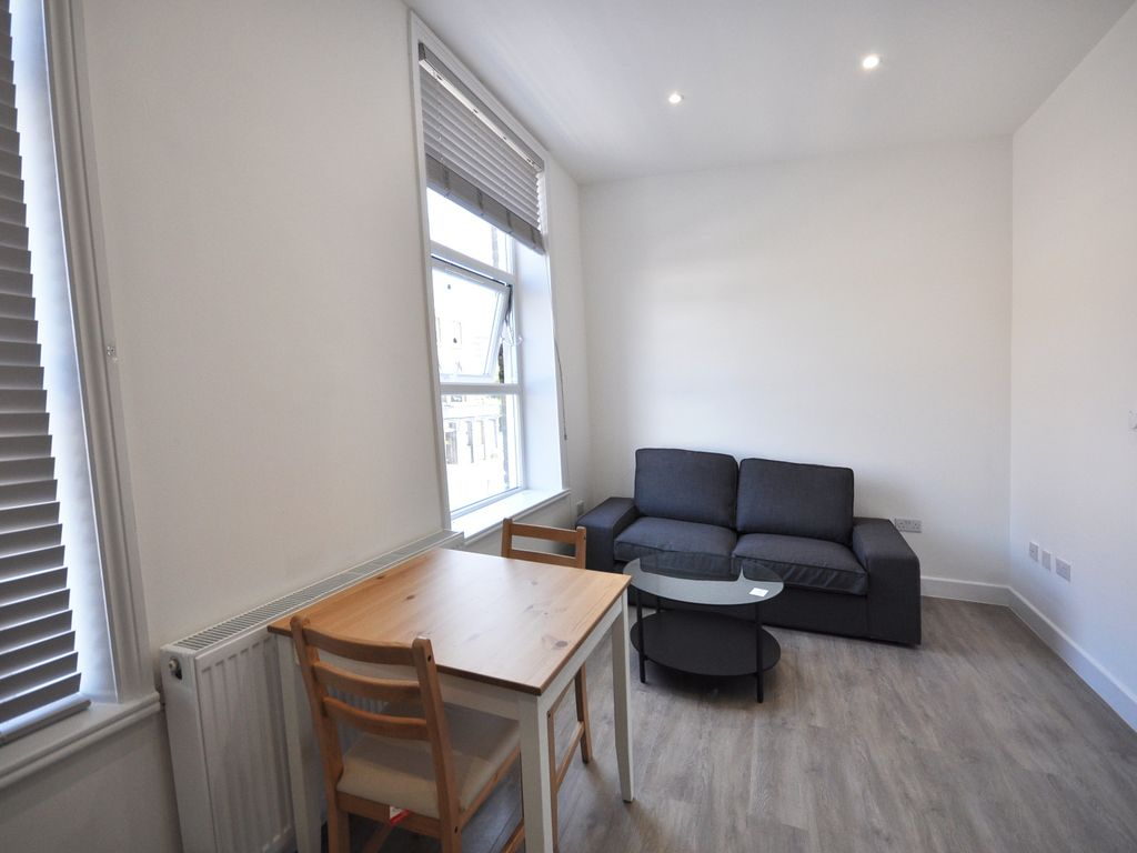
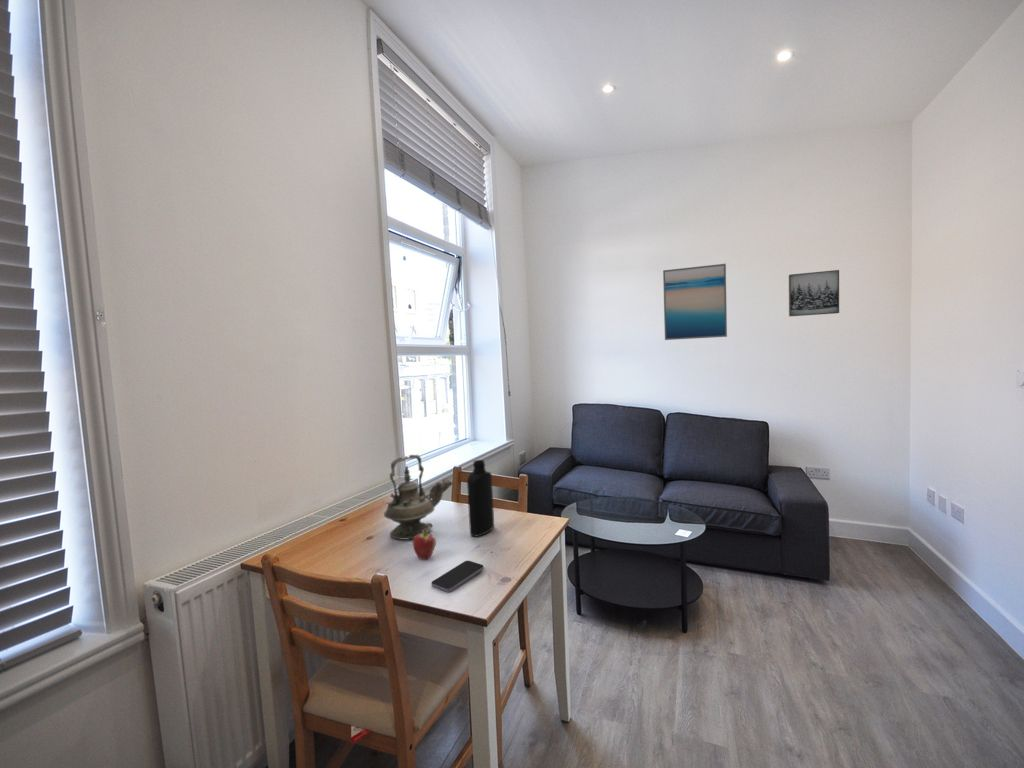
+ bottle [466,459,495,538]
+ smartphone [430,560,485,593]
+ wall art [788,269,840,317]
+ wall art [662,263,728,341]
+ teapot [383,454,454,541]
+ fruit [412,529,437,560]
